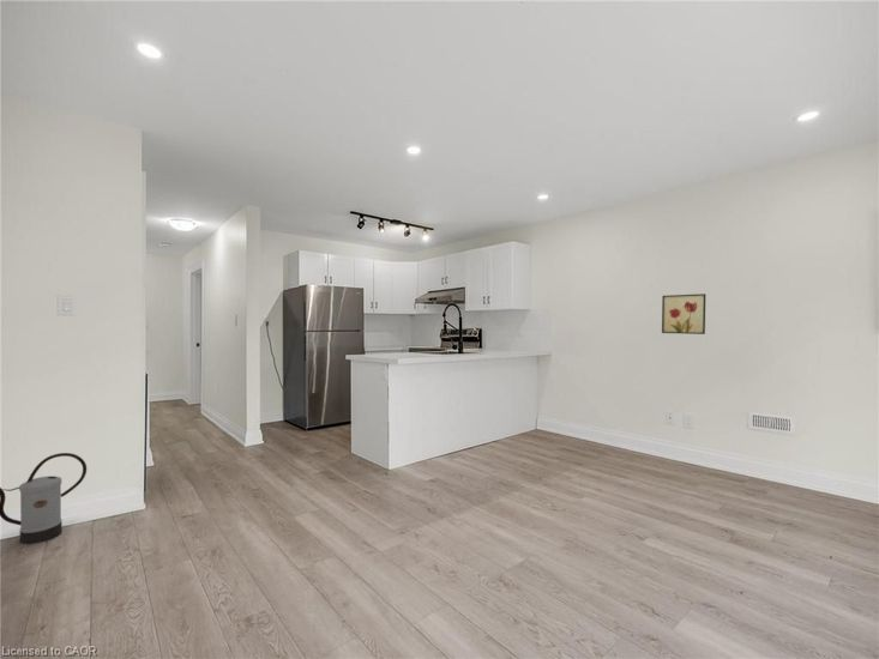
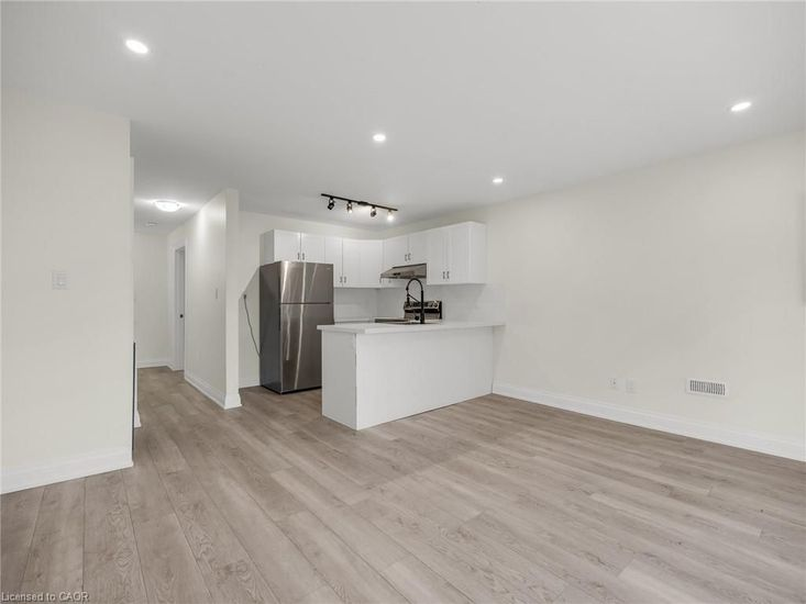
- wall art [661,292,706,335]
- watering can [0,452,88,545]
